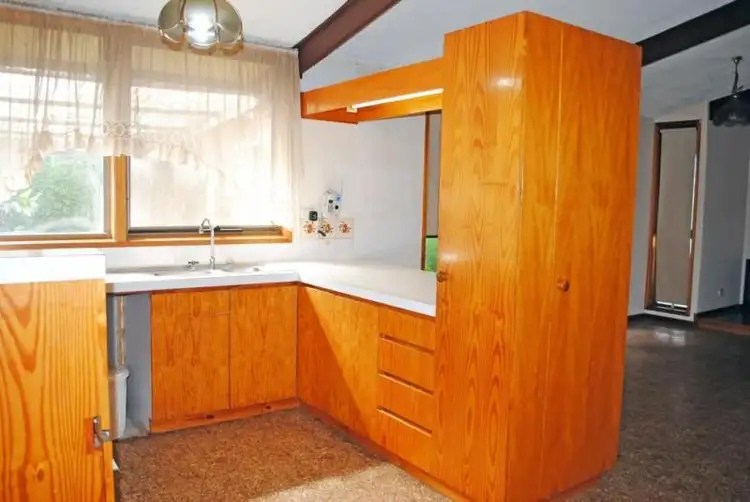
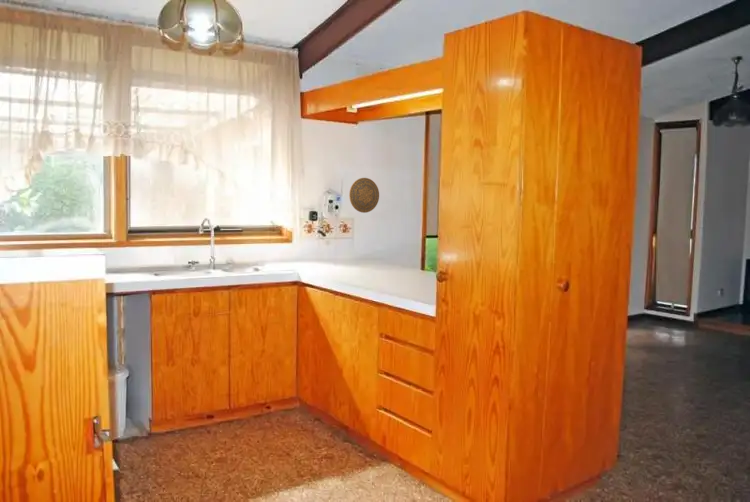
+ decorative plate [348,177,380,214]
